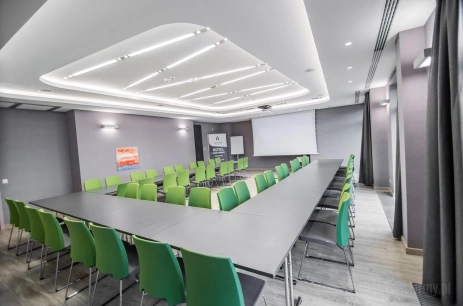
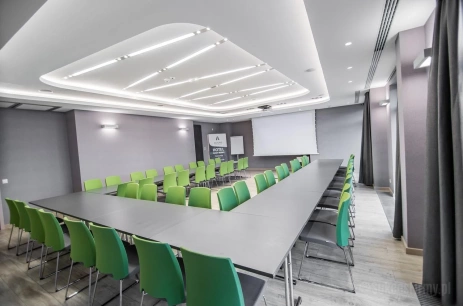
- wall art [114,146,140,172]
